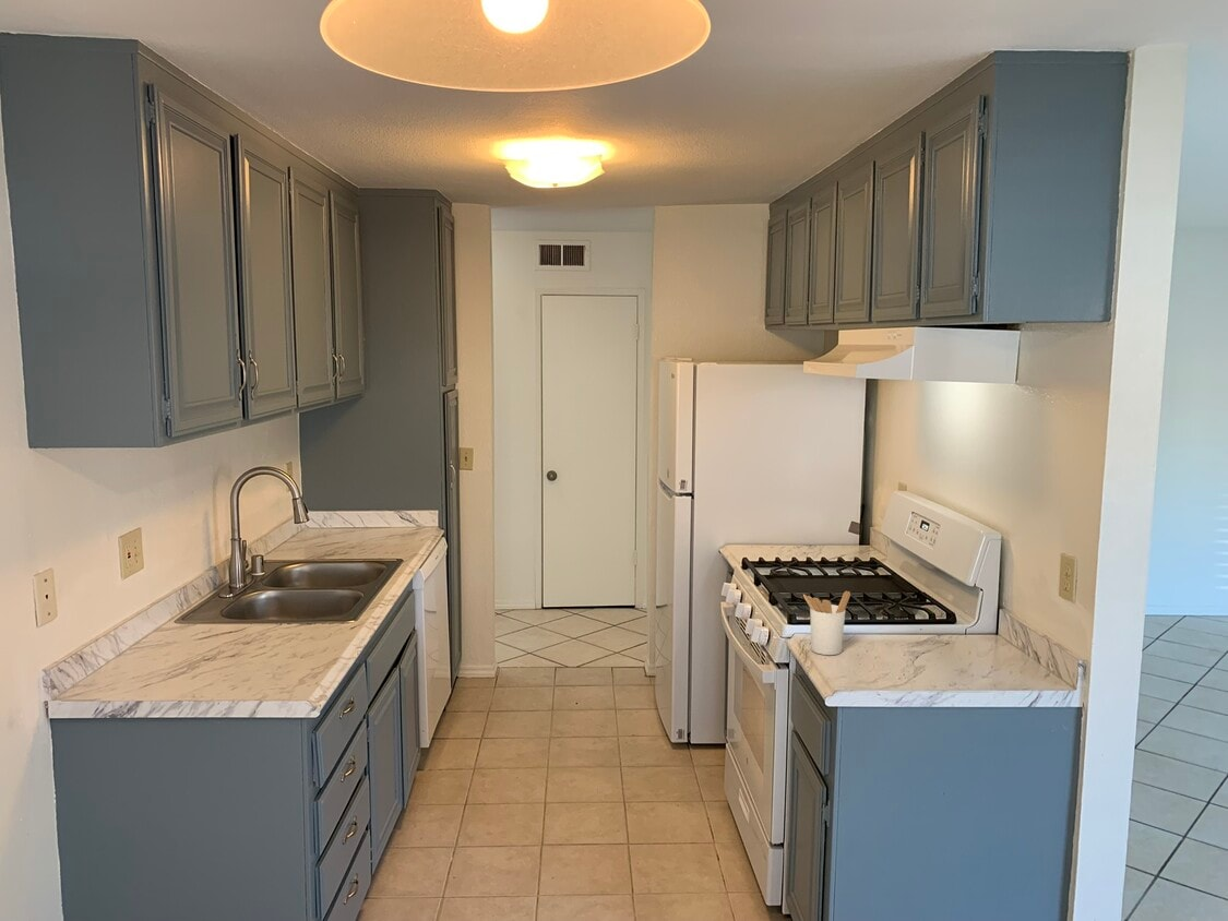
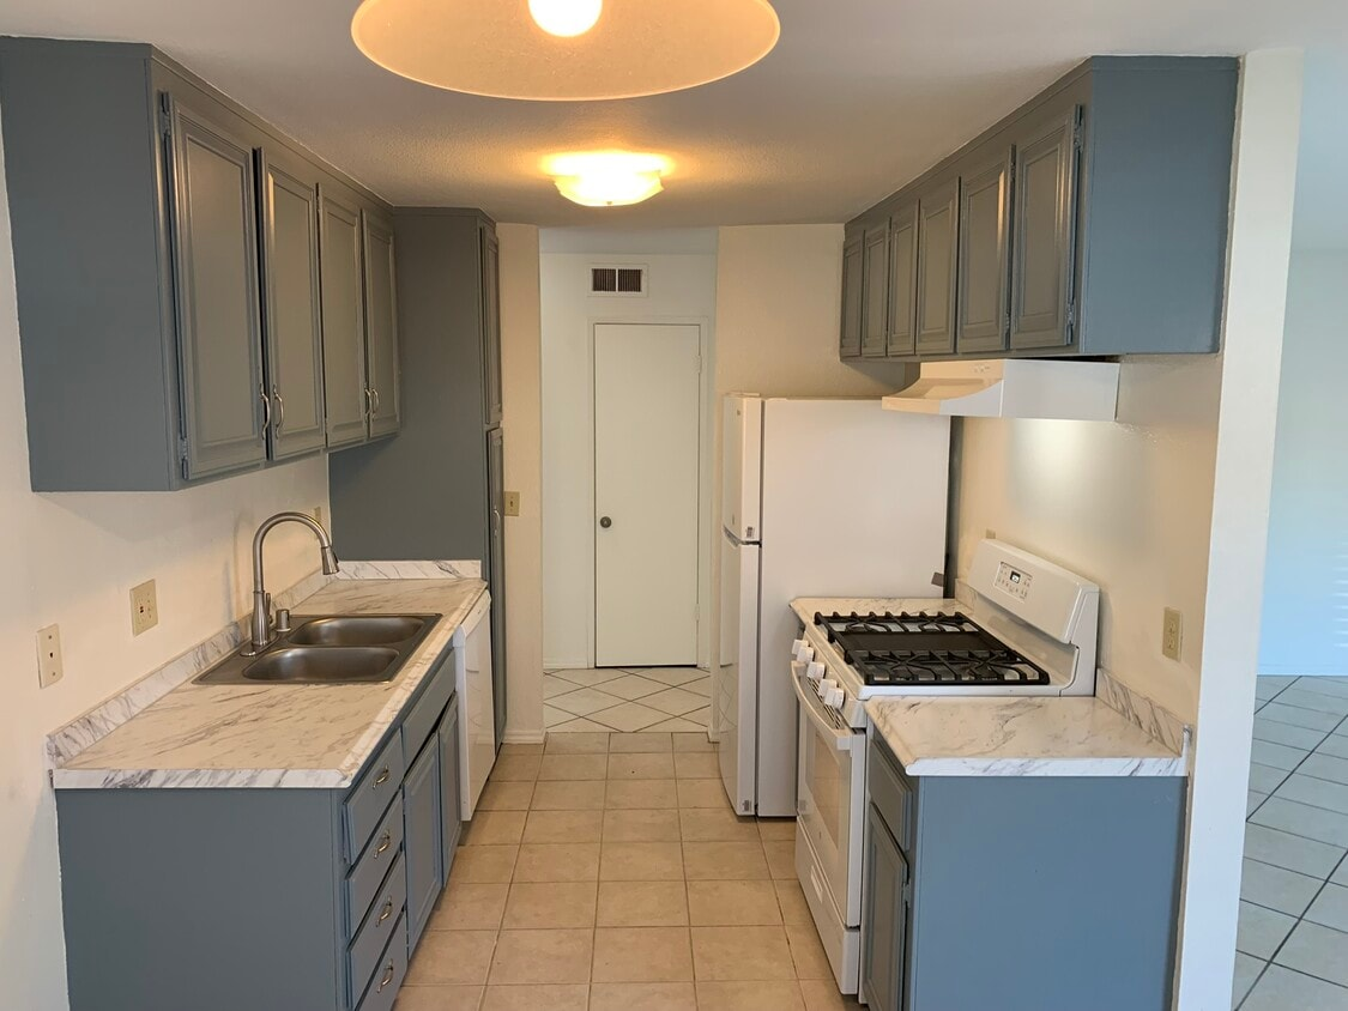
- utensil holder [802,590,851,656]
